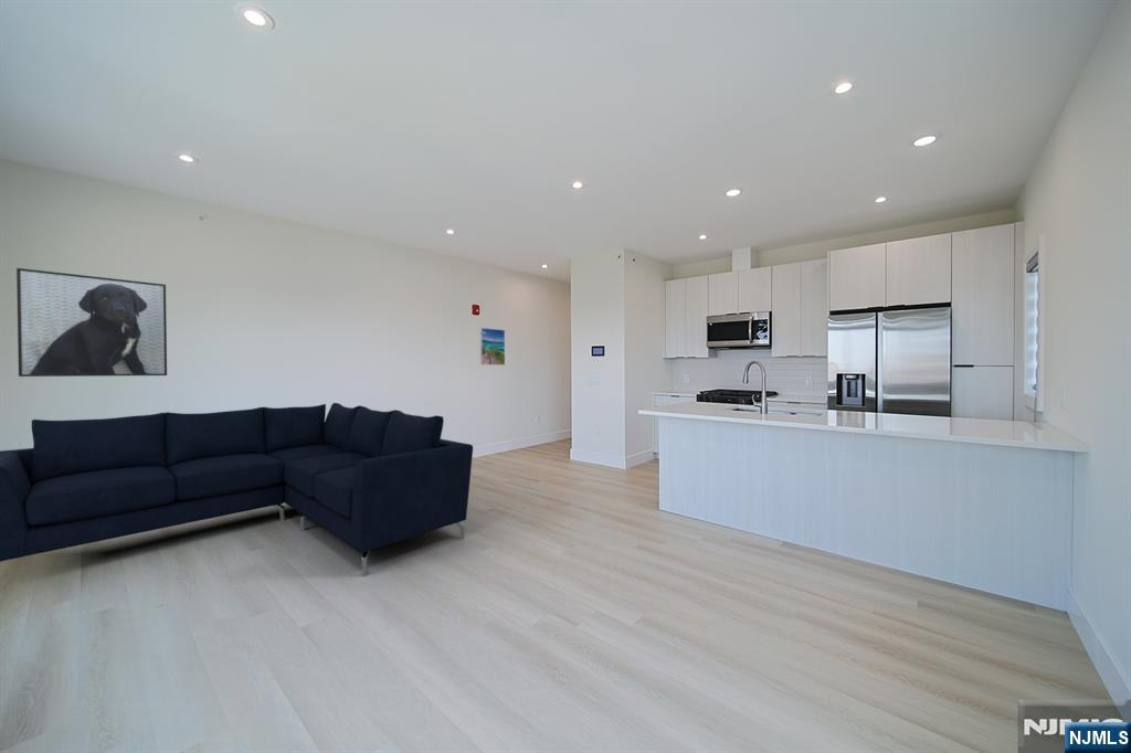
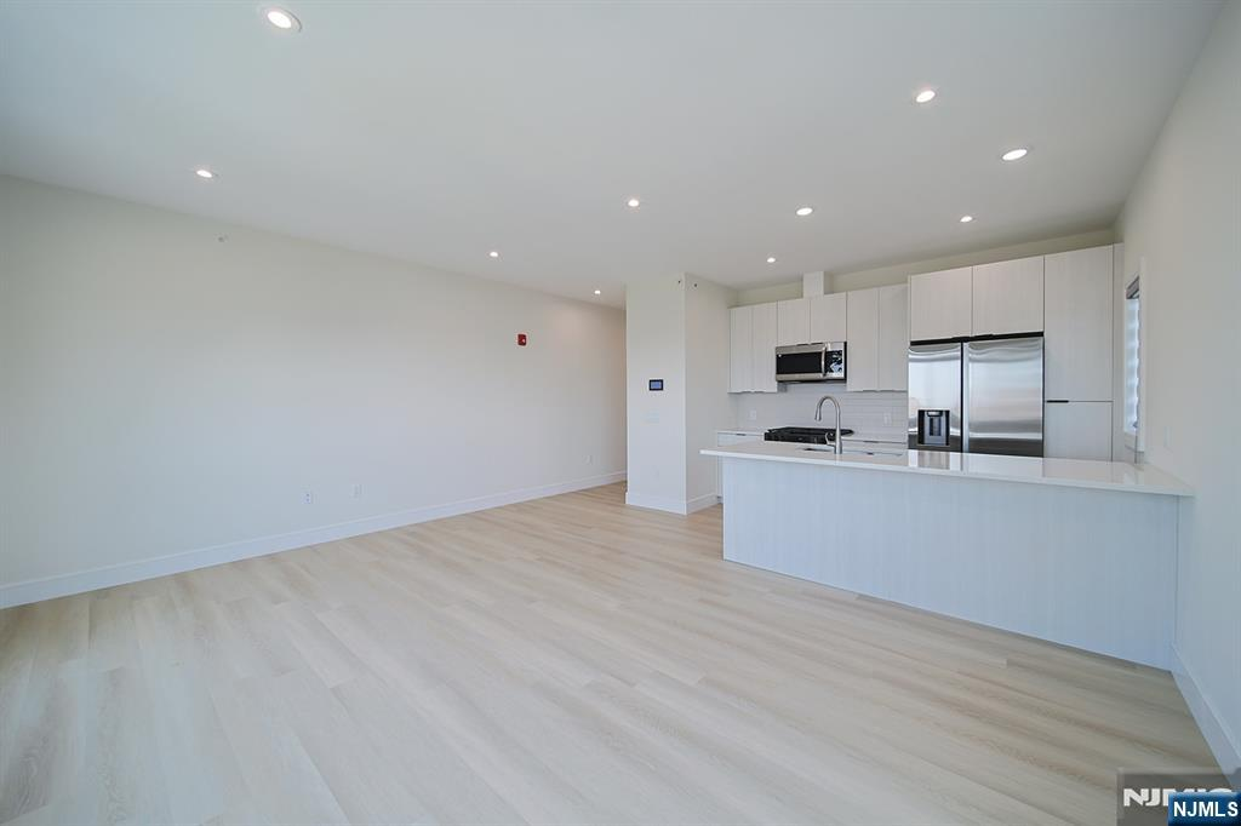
- sofa [0,402,474,577]
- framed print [479,327,506,367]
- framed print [15,267,168,378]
